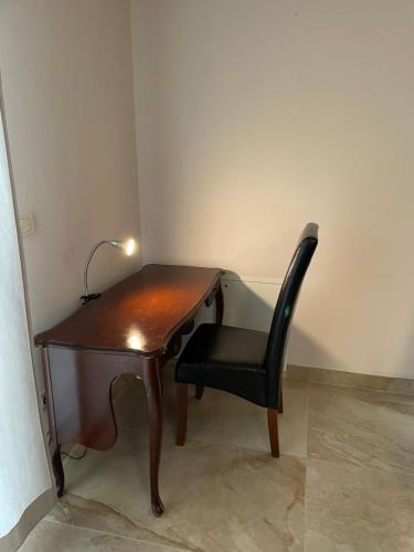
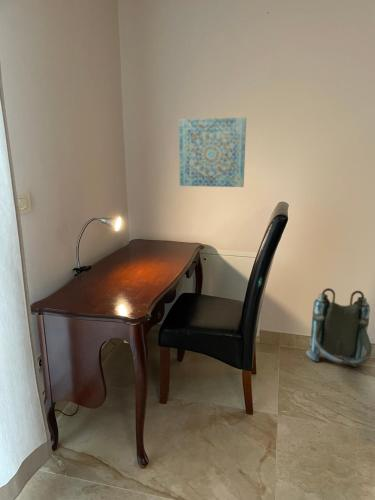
+ backpack [305,287,372,367]
+ wall art [178,116,247,188]
